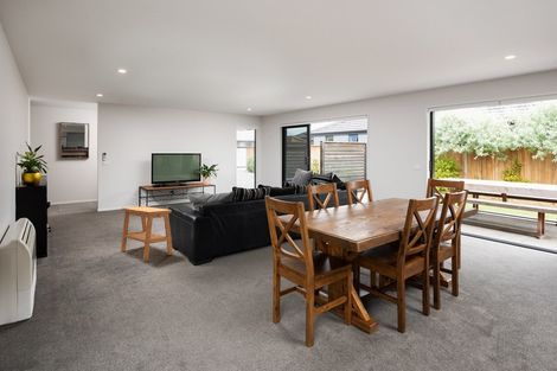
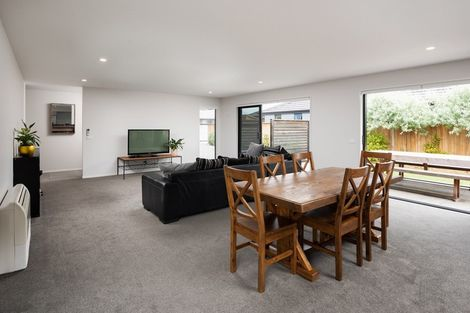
- side table [120,205,174,261]
